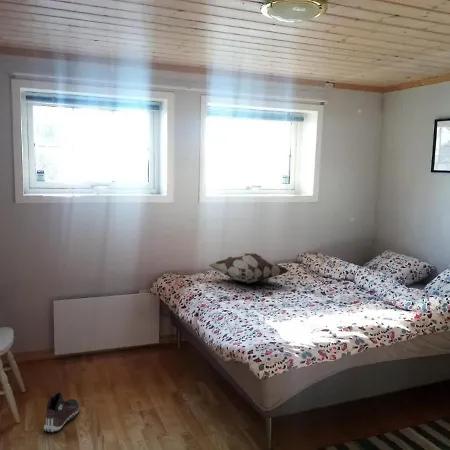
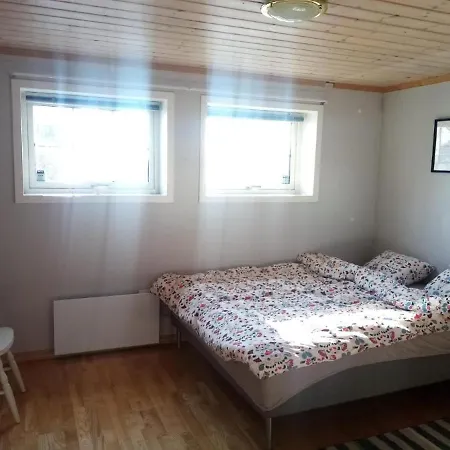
- decorative pillow [207,252,289,284]
- sneaker [43,392,80,433]
